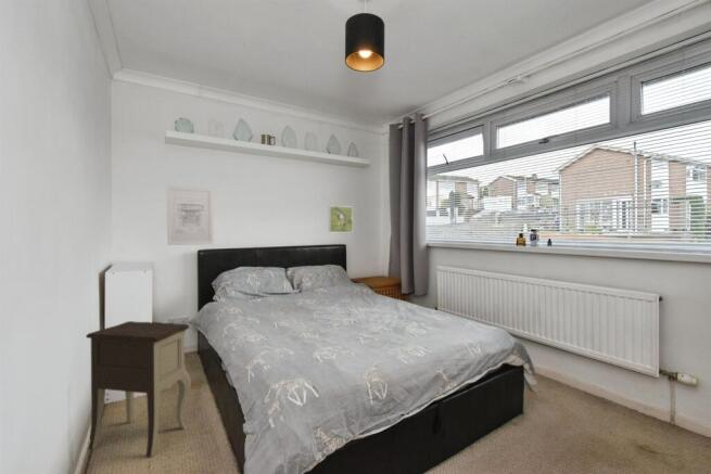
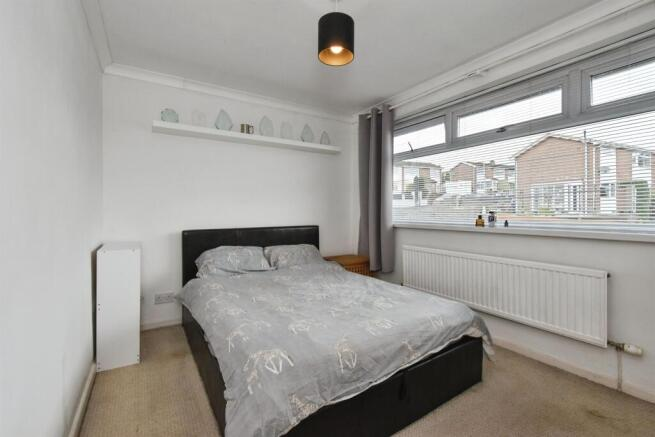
- nightstand [85,320,192,458]
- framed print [328,205,354,233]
- wall art [166,184,214,246]
